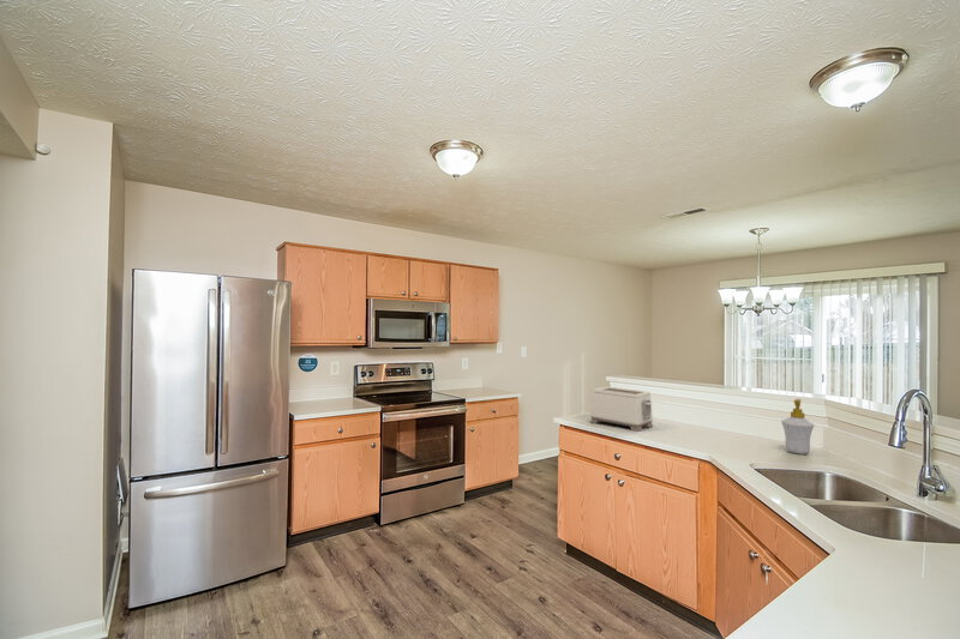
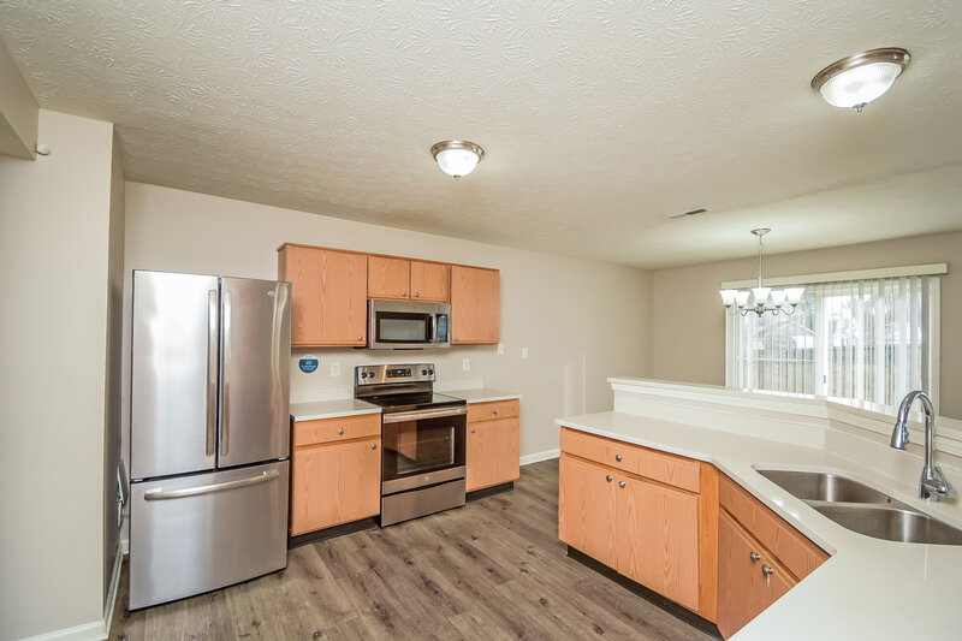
- toaster [589,385,654,433]
- soap bottle [780,398,815,456]
